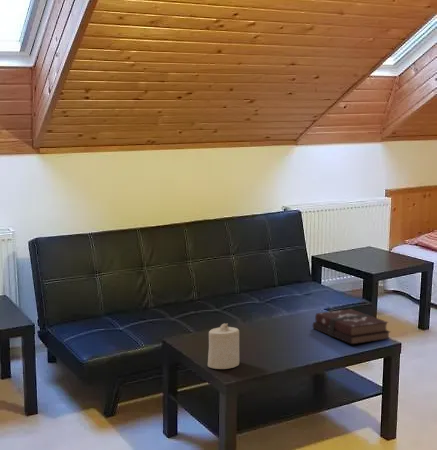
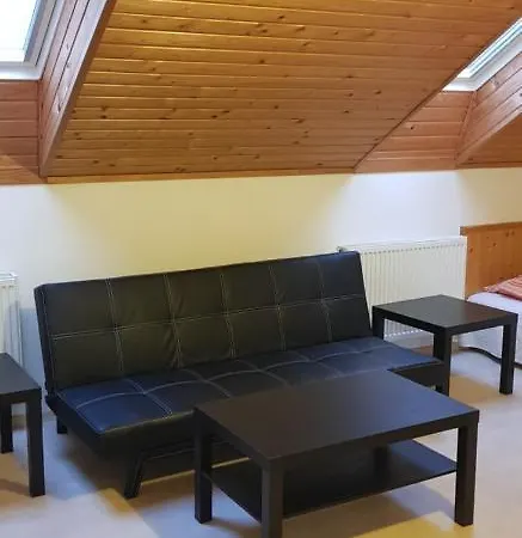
- candle [207,322,240,370]
- hardback book [312,308,391,345]
